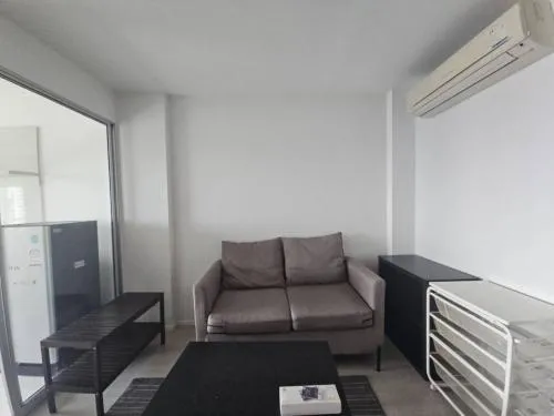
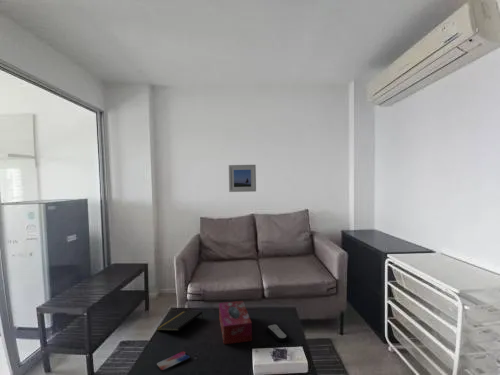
+ smartphone [156,350,191,372]
+ tissue box [218,300,253,345]
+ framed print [228,164,257,193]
+ notepad [156,310,204,332]
+ remote control [265,323,289,343]
